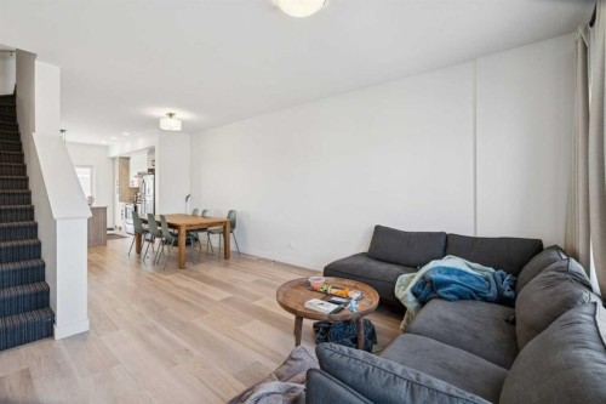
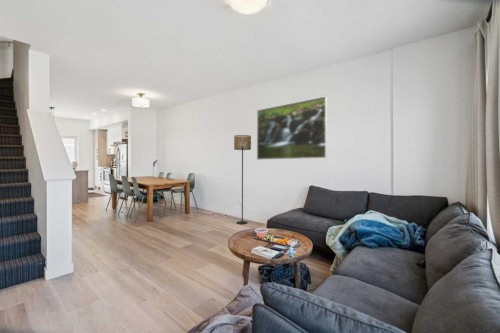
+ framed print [256,95,328,161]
+ floor lamp [233,134,252,225]
